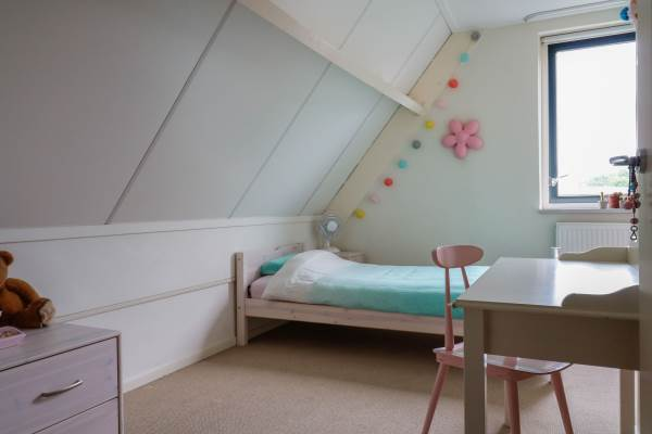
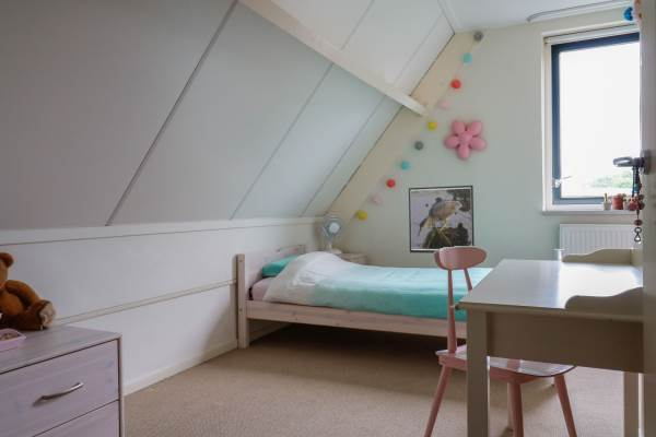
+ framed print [408,185,476,255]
